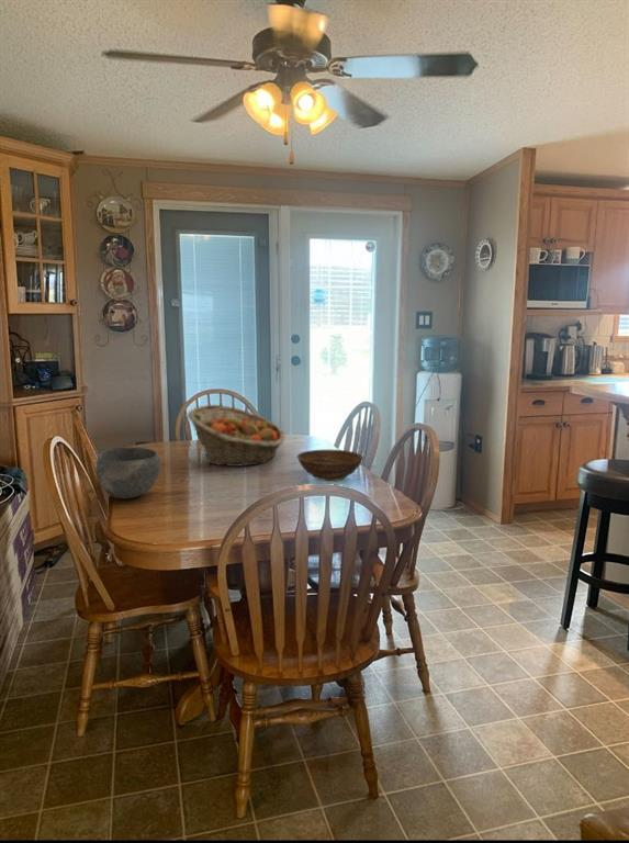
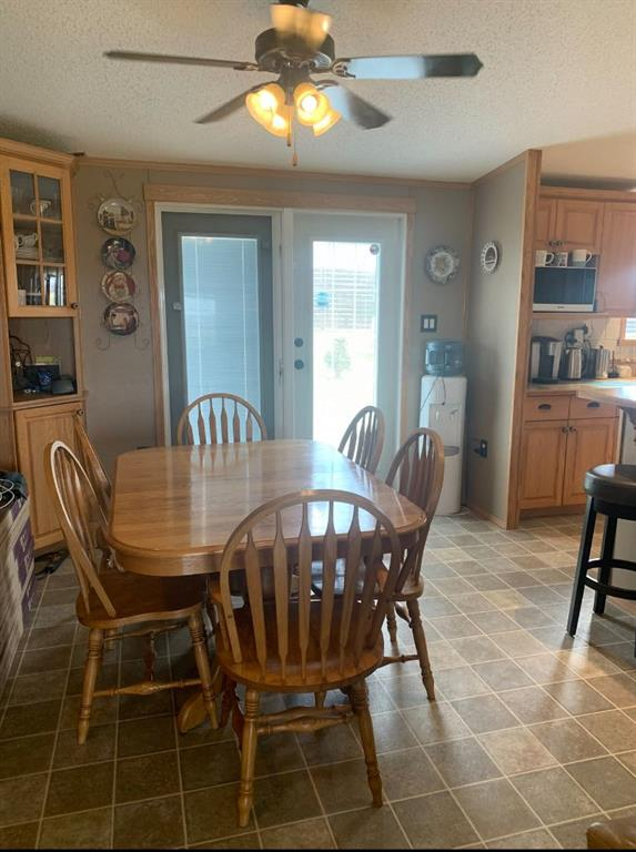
- bowl [296,449,364,482]
- bowl [94,446,161,499]
- fruit basket [187,404,287,468]
